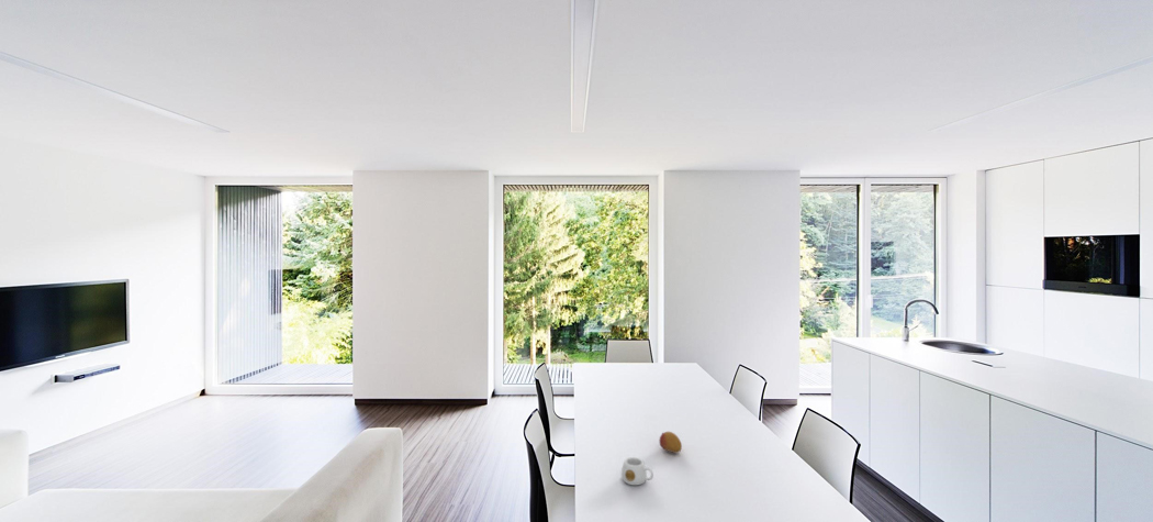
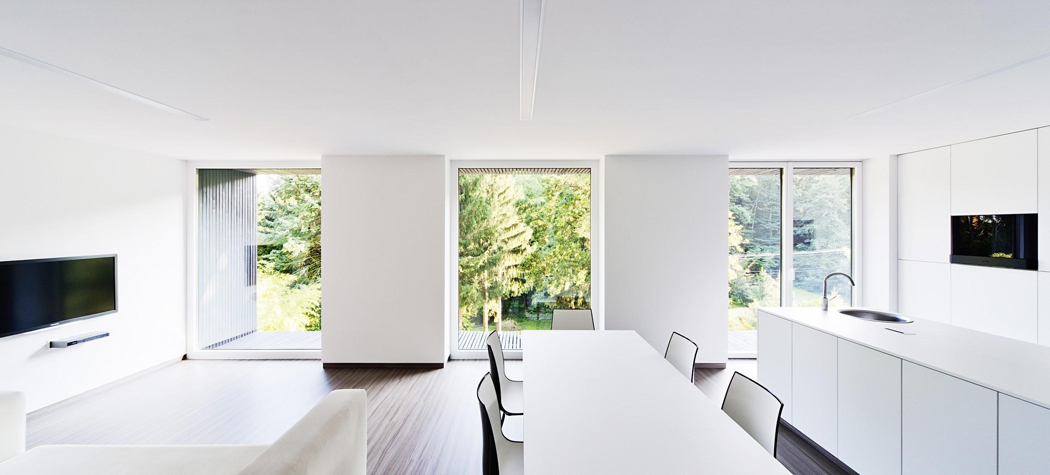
- mug [620,456,654,487]
- fruit [658,431,683,454]
